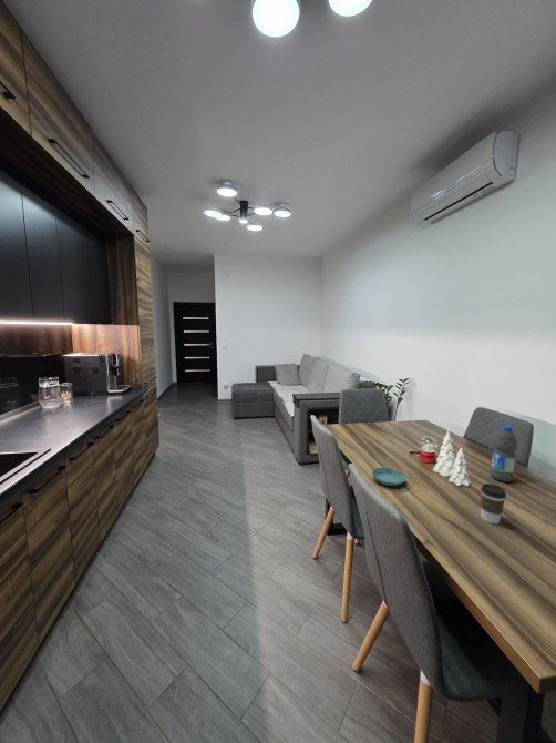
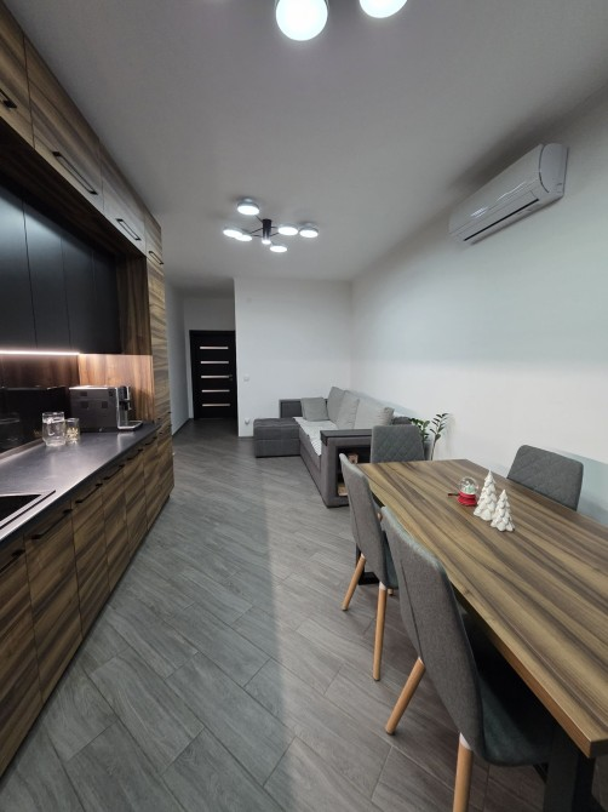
- water bottle [488,425,518,482]
- saucer [371,467,406,487]
- coffee cup [480,482,507,526]
